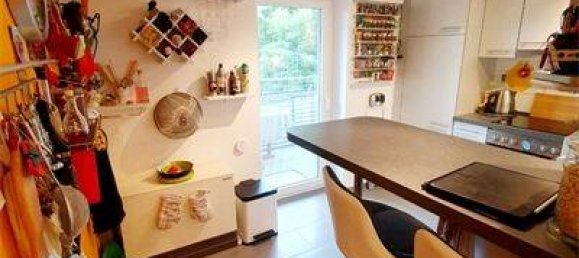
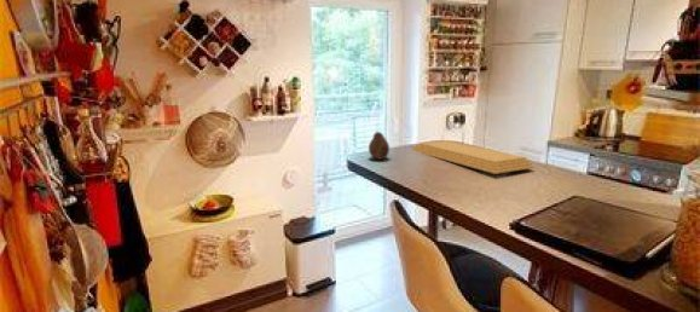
+ fruit [368,131,391,161]
+ cutting board [407,139,536,175]
